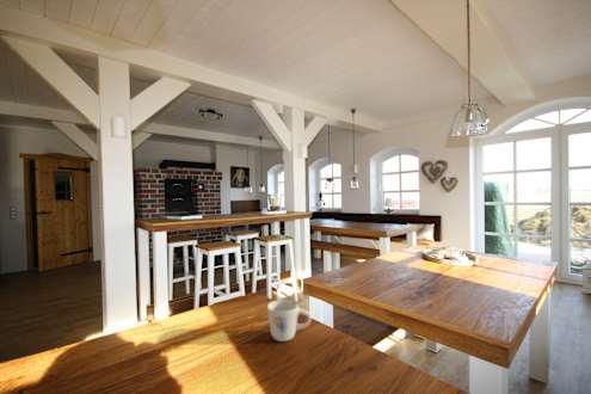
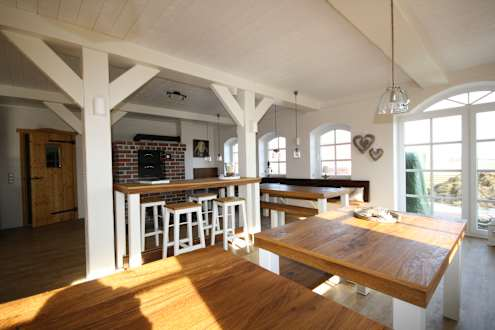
- mug [266,298,313,343]
